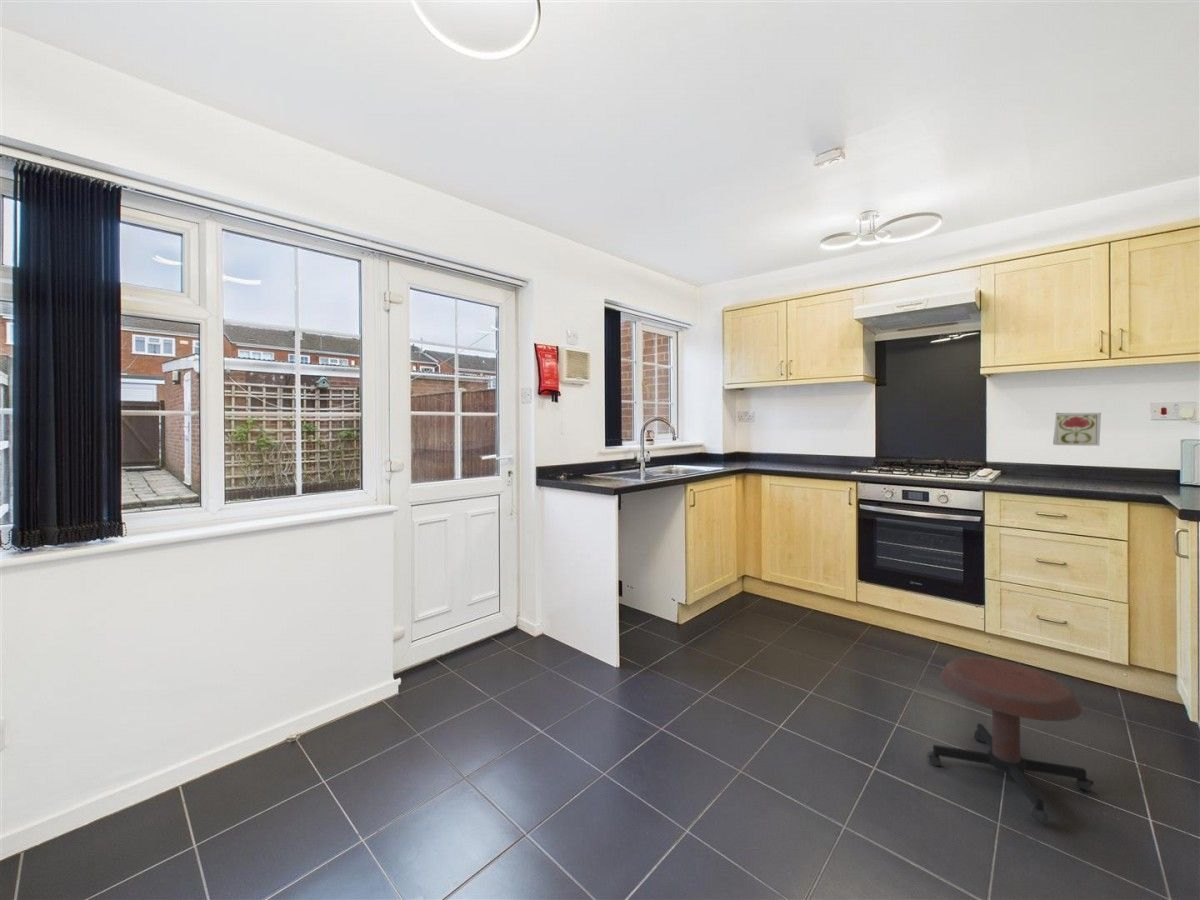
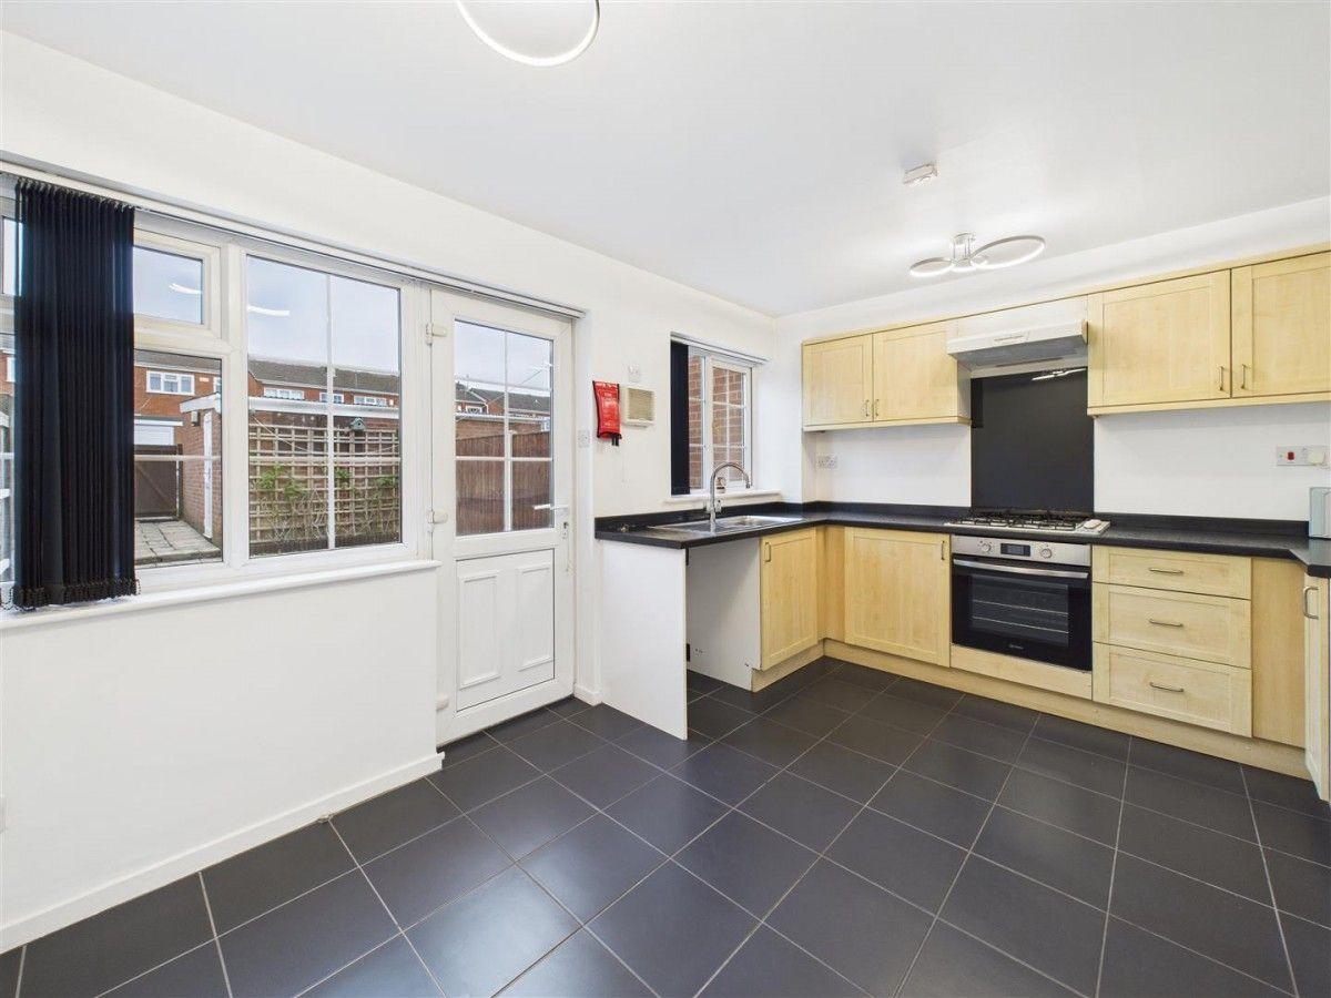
- decorative tile [1052,412,1102,447]
- stool [926,656,1095,825]
